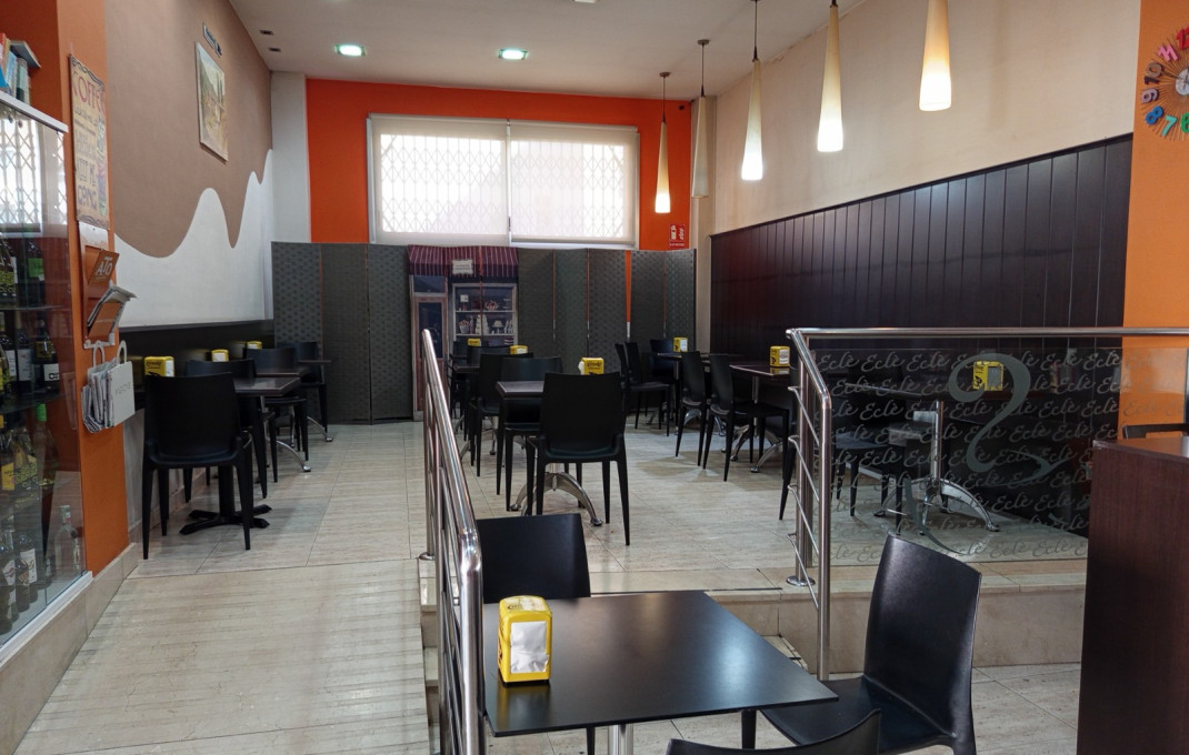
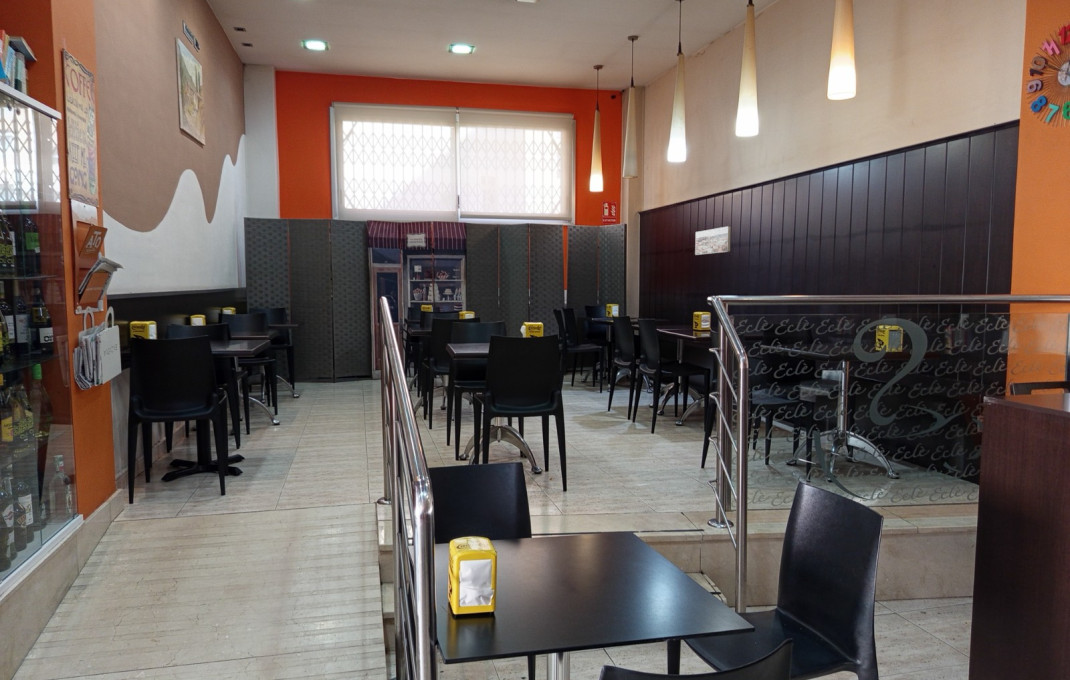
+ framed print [694,225,732,256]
